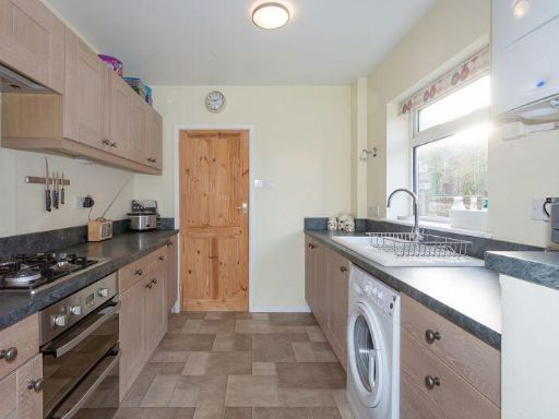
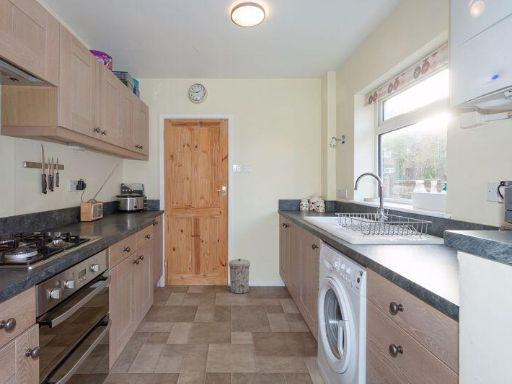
+ trash can [228,258,251,295]
